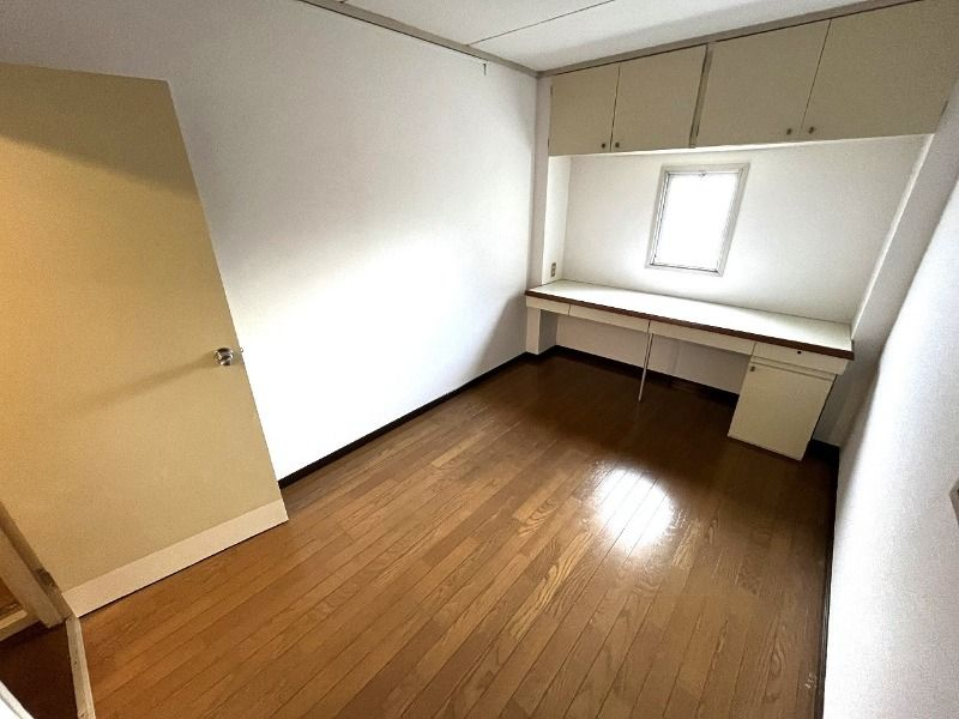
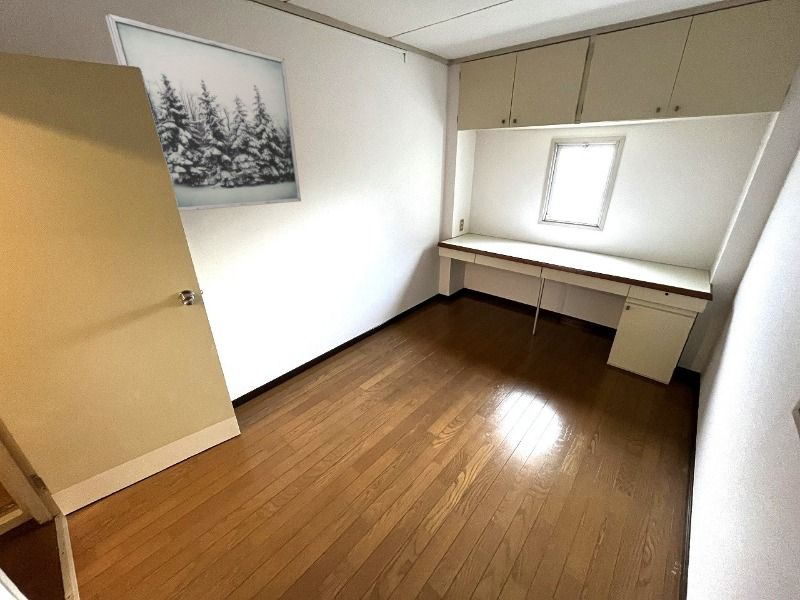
+ wall art [104,12,302,212]
